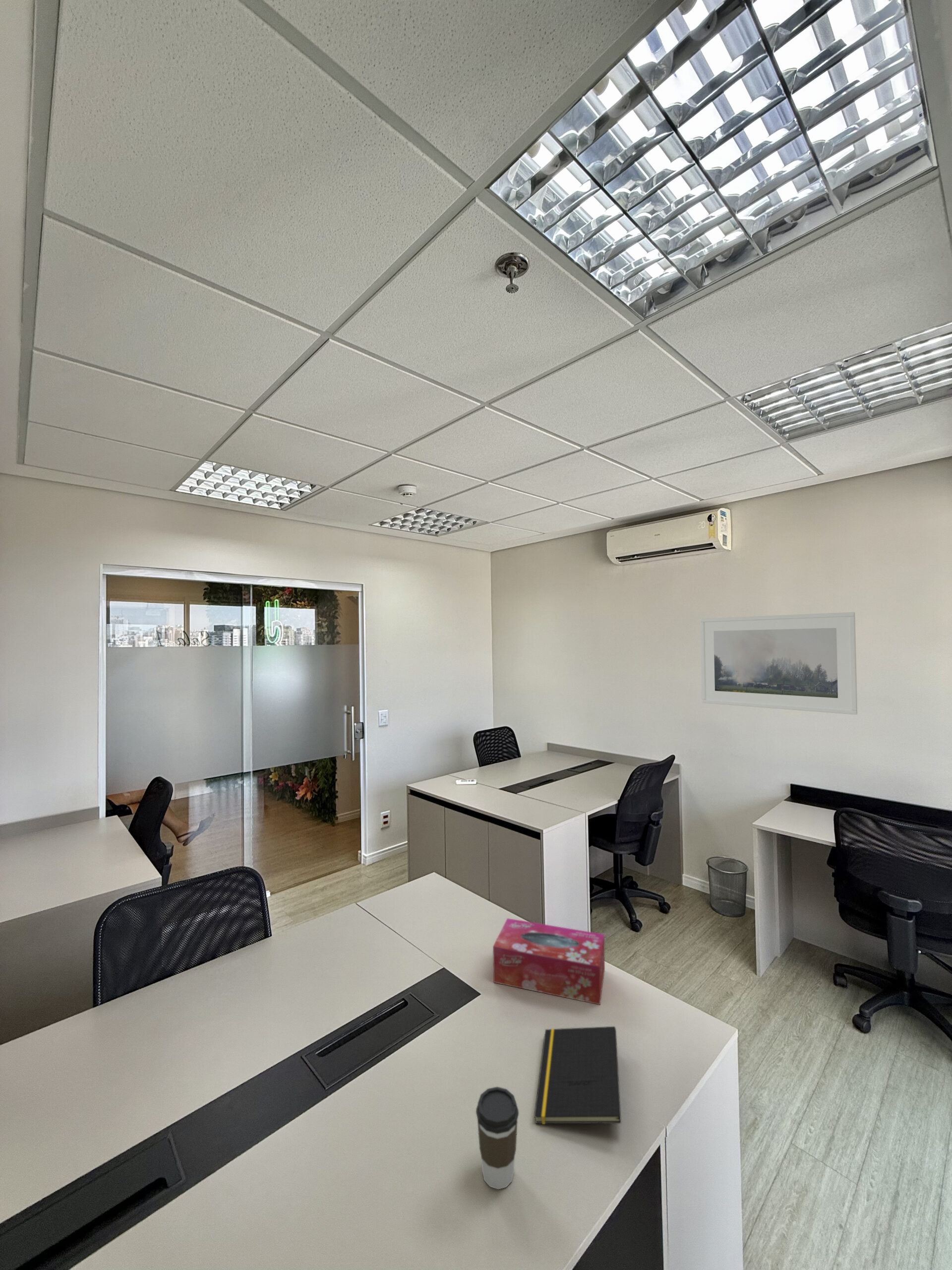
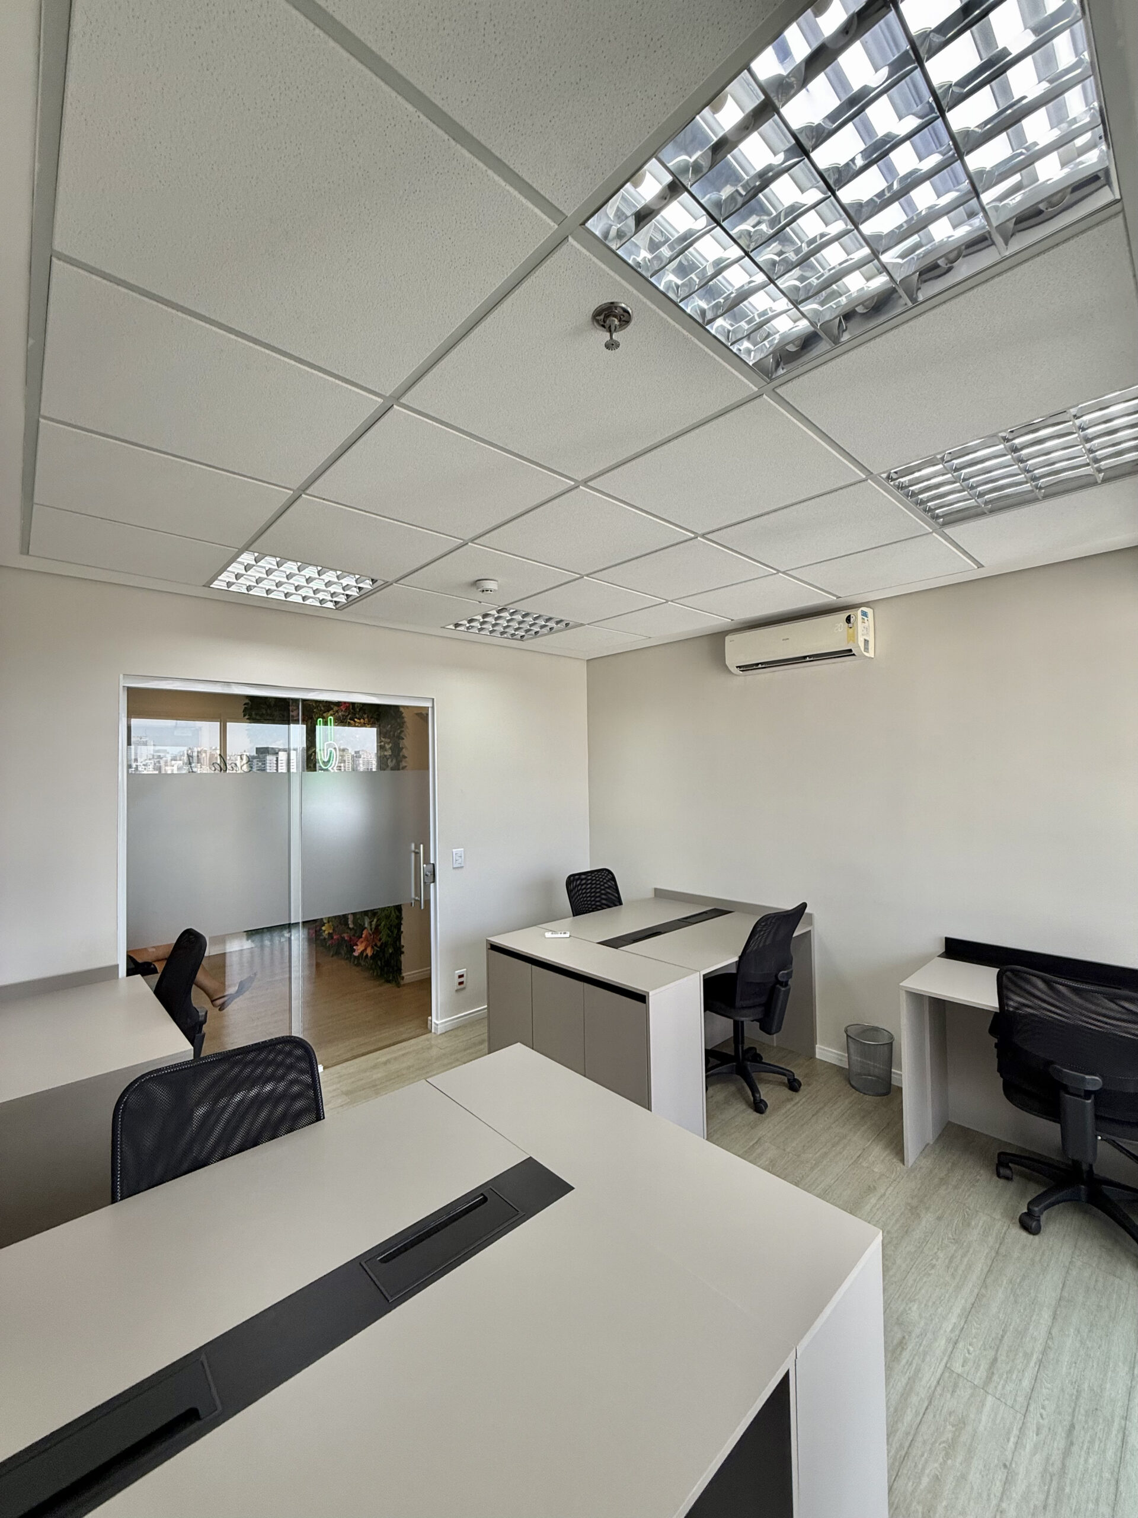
- notepad [534,1026,622,1125]
- coffee cup [476,1086,519,1190]
- tissue box [492,918,605,1005]
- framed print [700,612,858,715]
